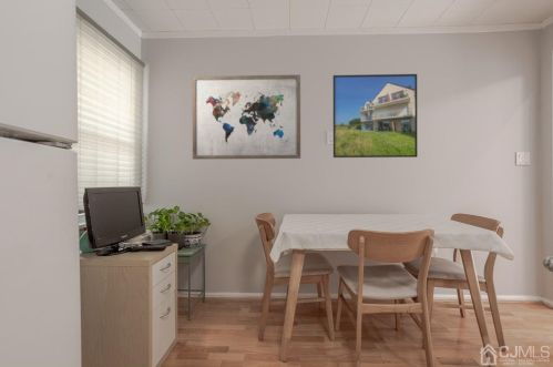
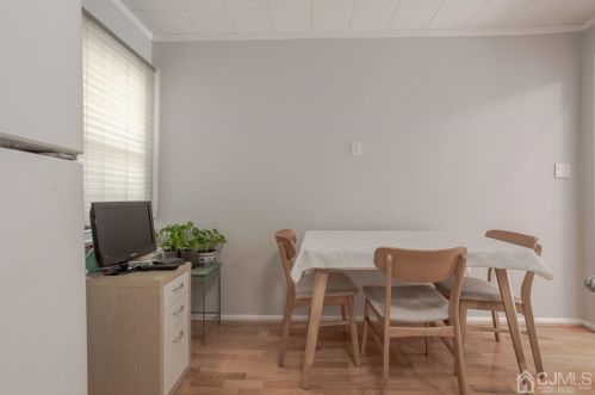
- wall art [192,74,301,161]
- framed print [332,73,419,159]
